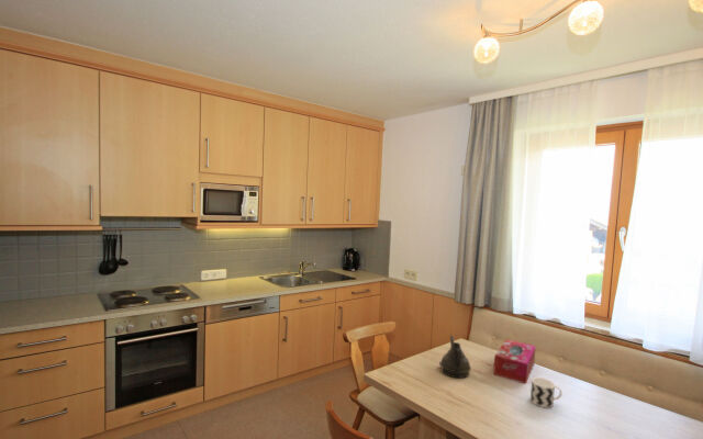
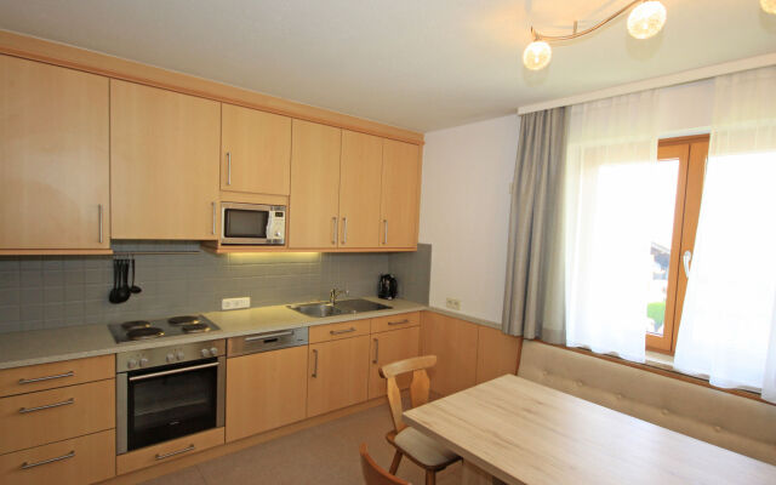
- cup [529,376,562,408]
- tissue box [492,338,537,385]
- teapot [438,335,472,380]
